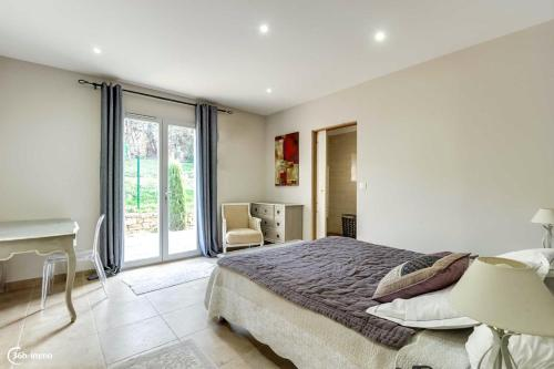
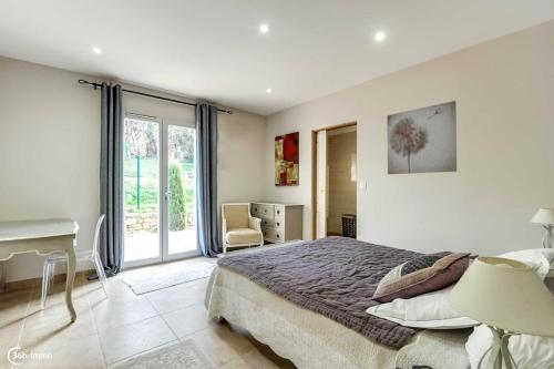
+ wall art [386,100,458,175]
